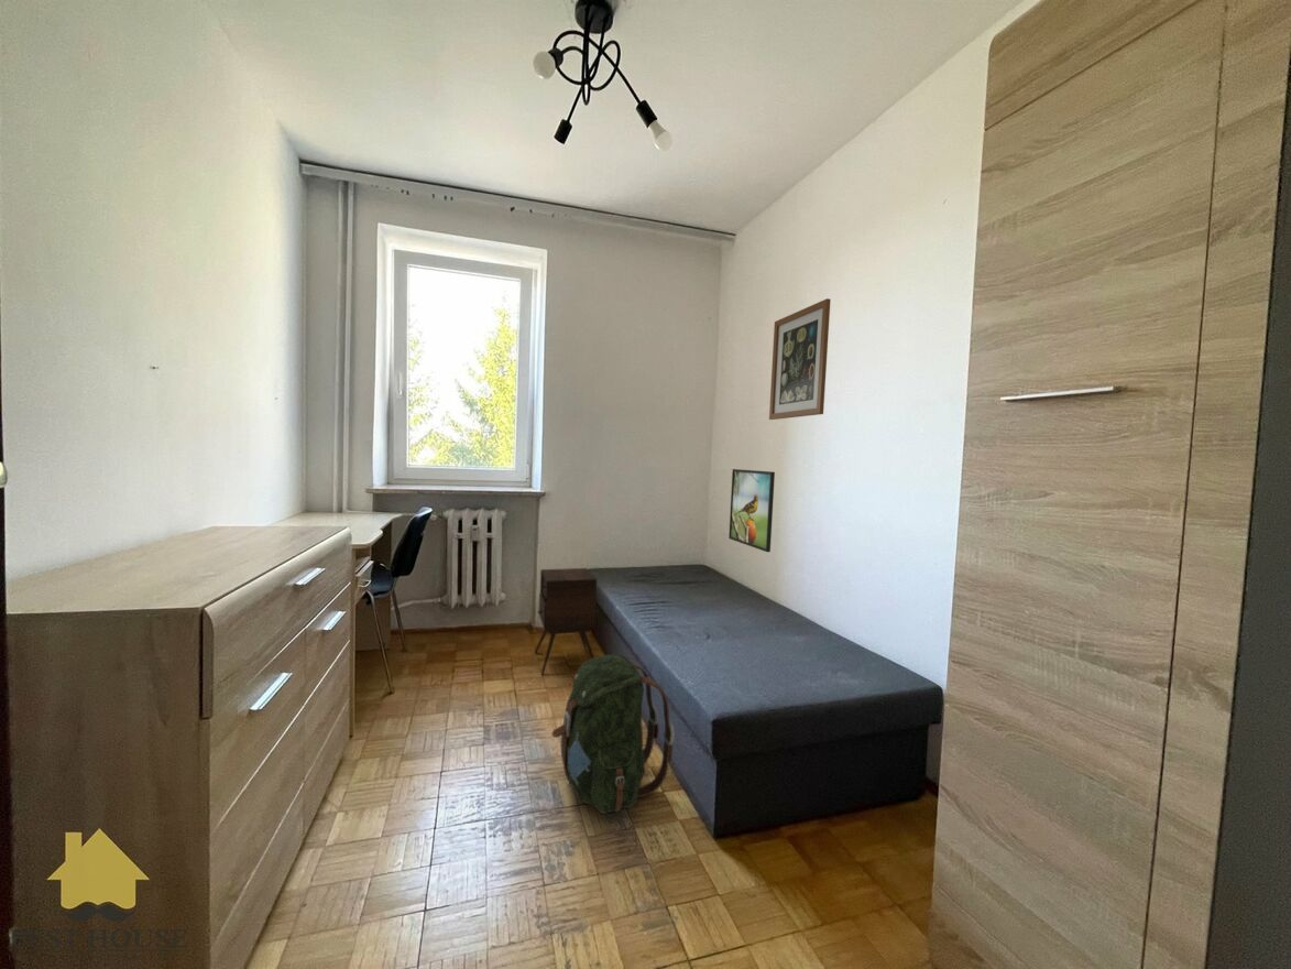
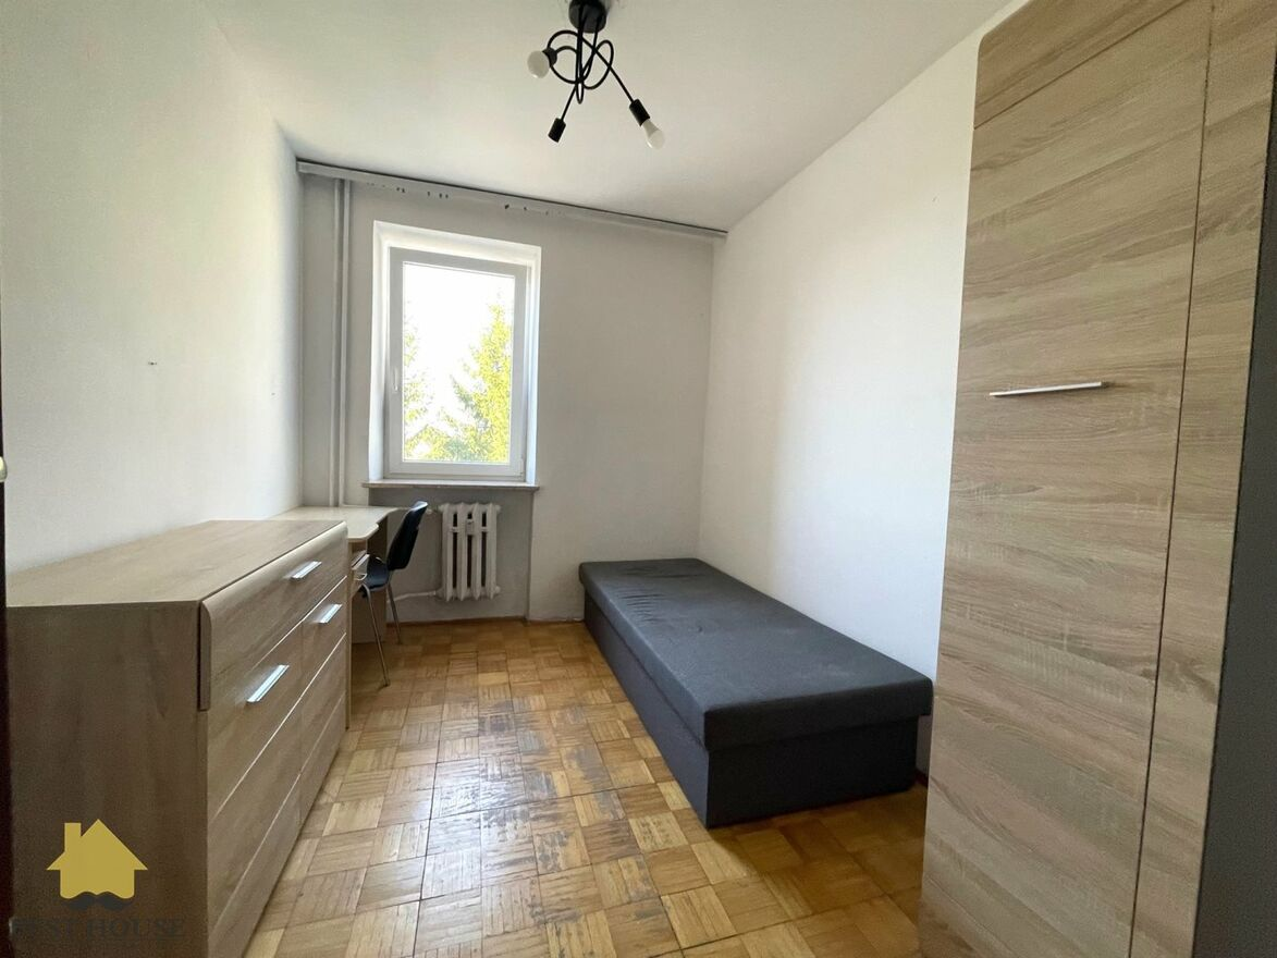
- wall art [768,297,831,421]
- side table [534,567,598,675]
- backpack [550,654,676,815]
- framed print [727,468,776,553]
